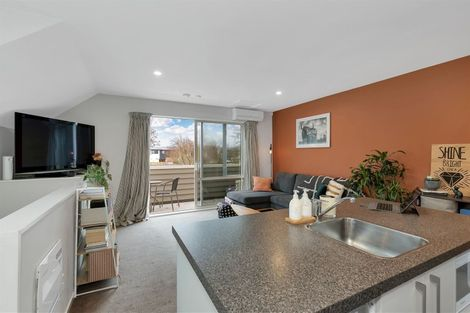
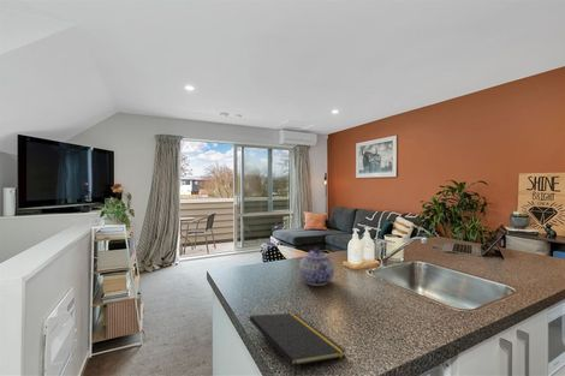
+ teapot [298,247,335,287]
+ notepad [248,312,347,376]
